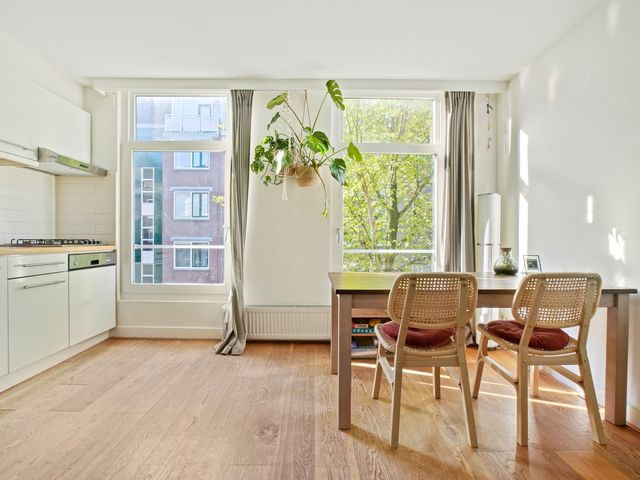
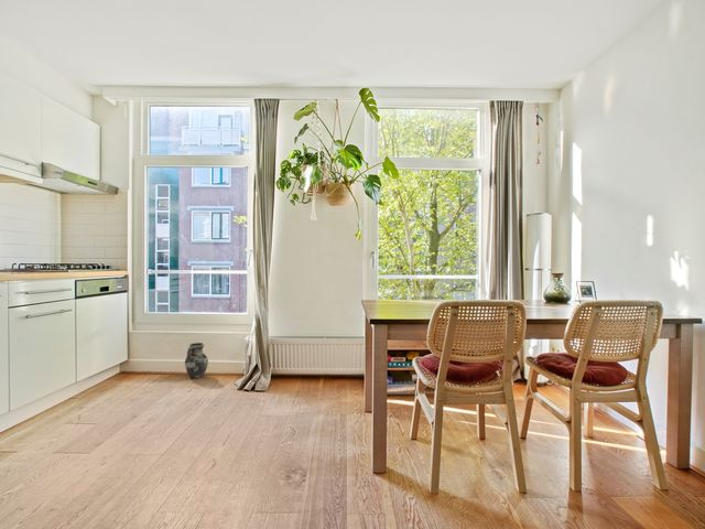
+ ceramic jug [184,342,209,379]
